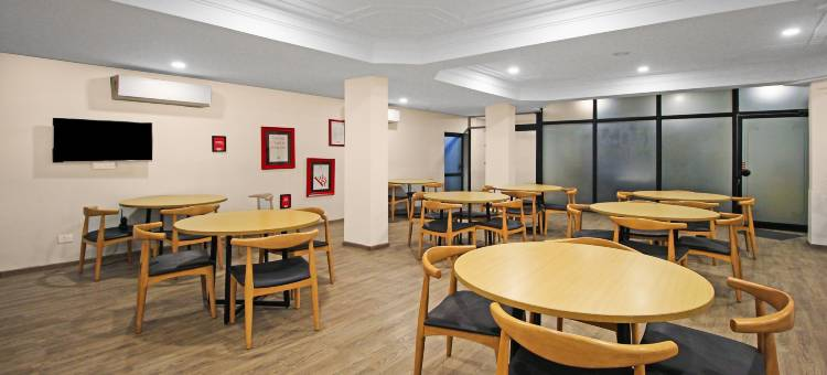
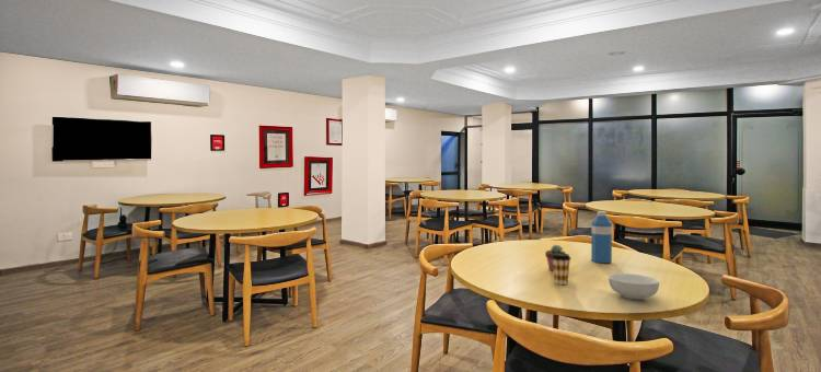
+ potted succulent [544,244,567,272]
+ water bottle [590,210,613,264]
+ coffee cup [552,253,573,286]
+ cereal bowl [608,272,660,301]
